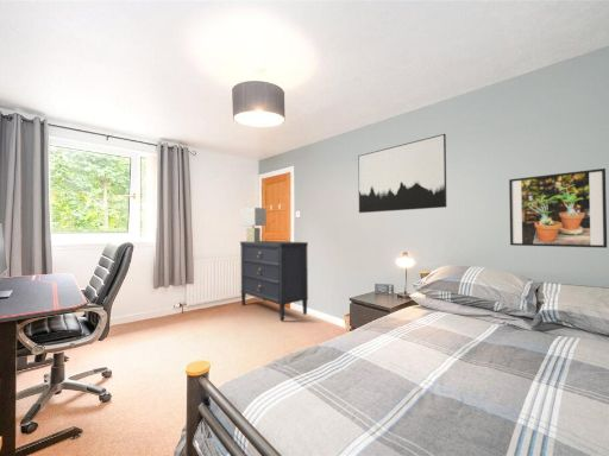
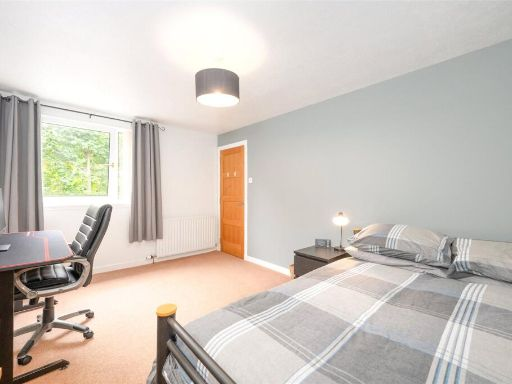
- wall art [357,133,447,214]
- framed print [508,167,608,249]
- lamp [239,207,268,242]
- dresser [239,240,309,322]
